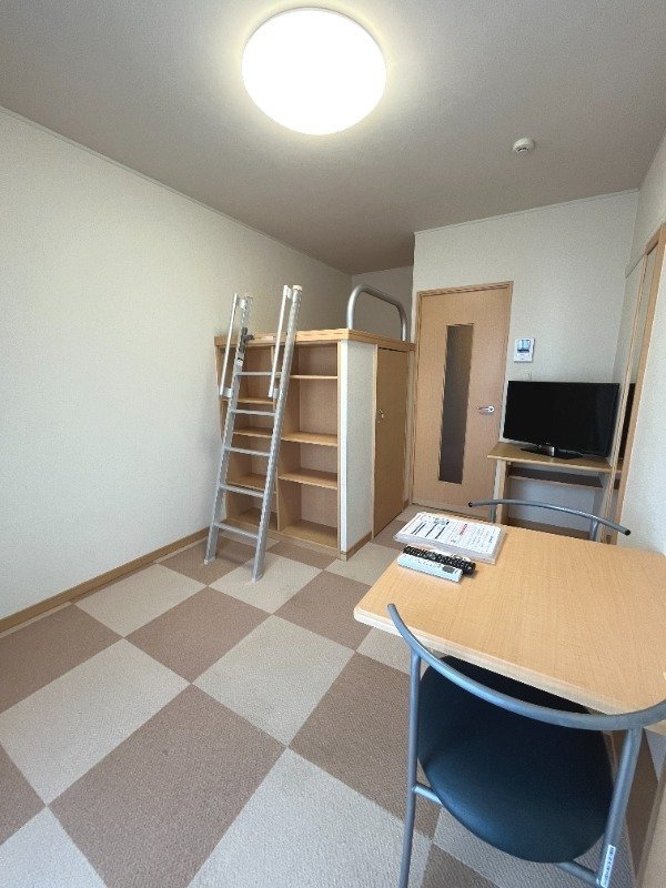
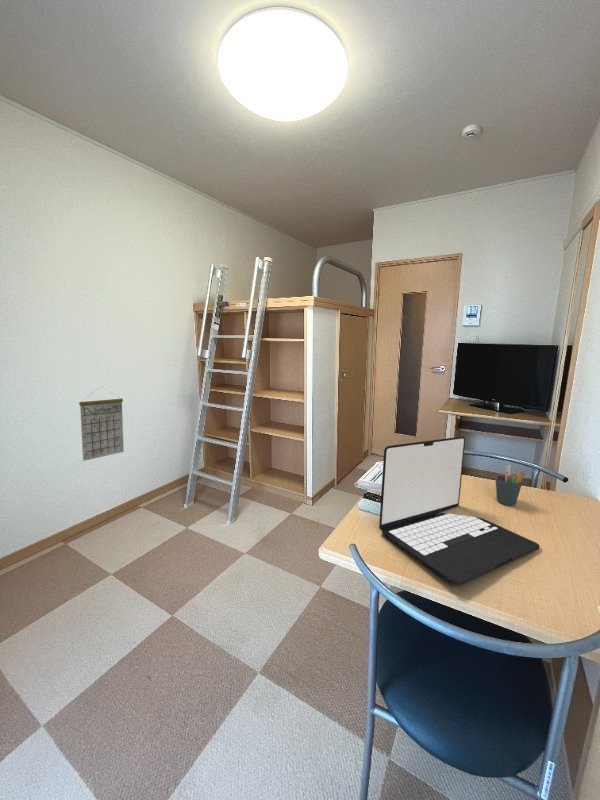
+ pen holder [494,463,526,507]
+ calendar [78,386,125,462]
+ laptop [378,436,541,586]
